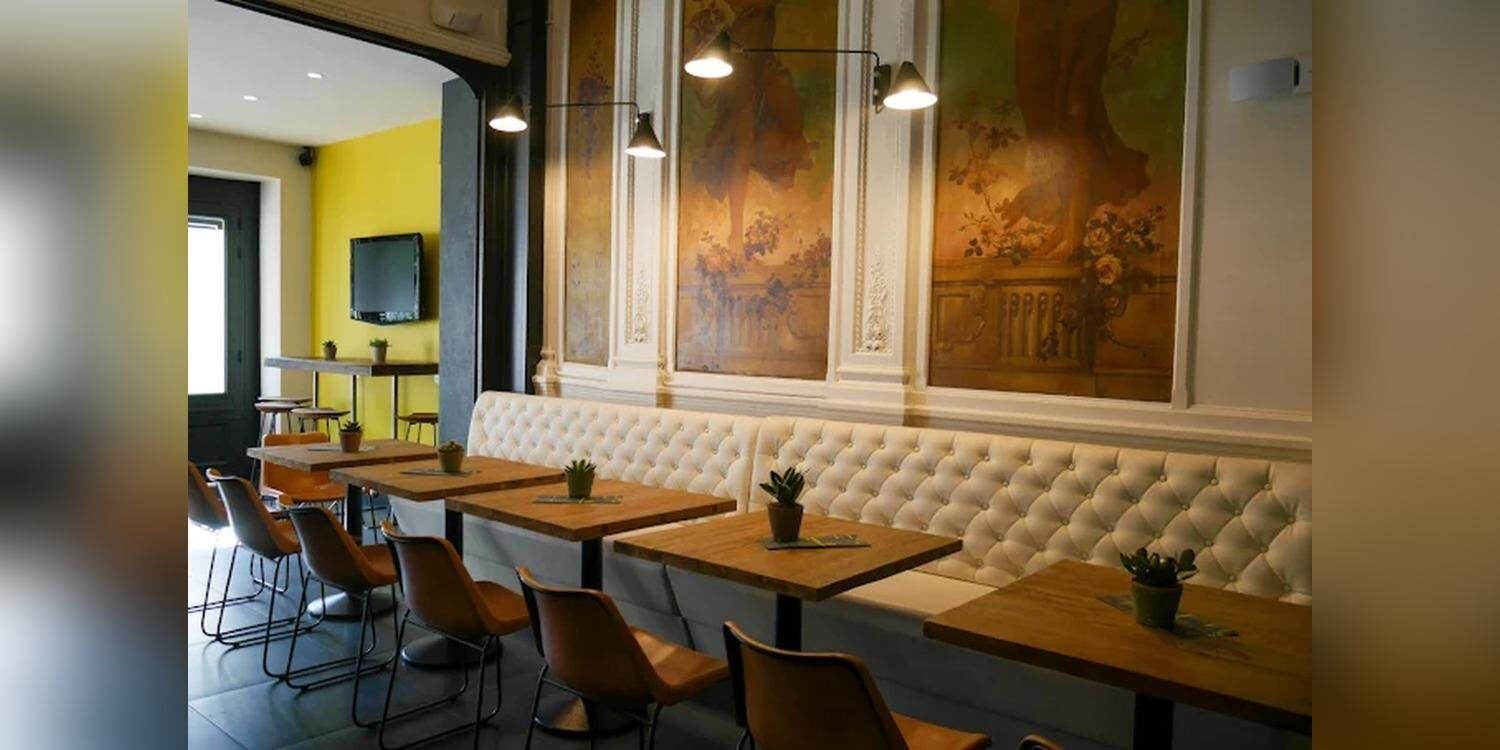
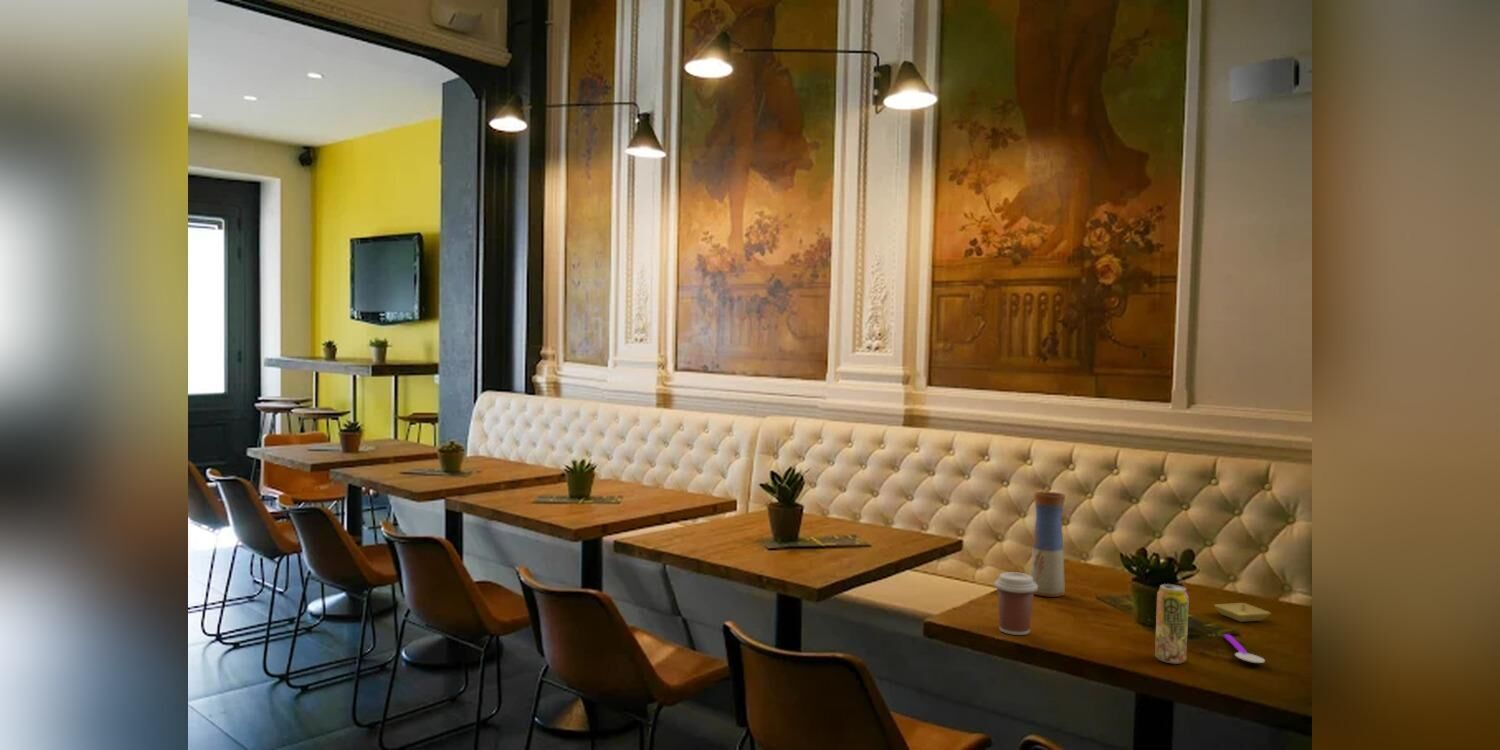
+ saucer [1213,602,1272,623]
+ vase [1029,491,1067,598]
+ spoon [1223,633,1266,664]
+ coffee cup [993,571,1038,636]
+ beverage can [1154,583,1190,665]
